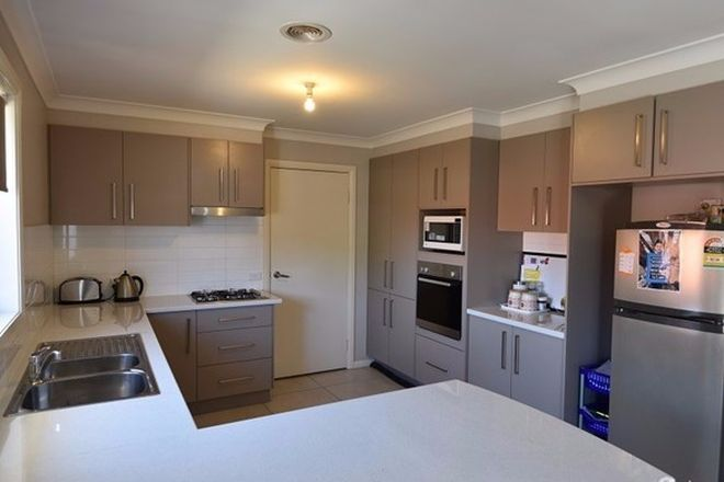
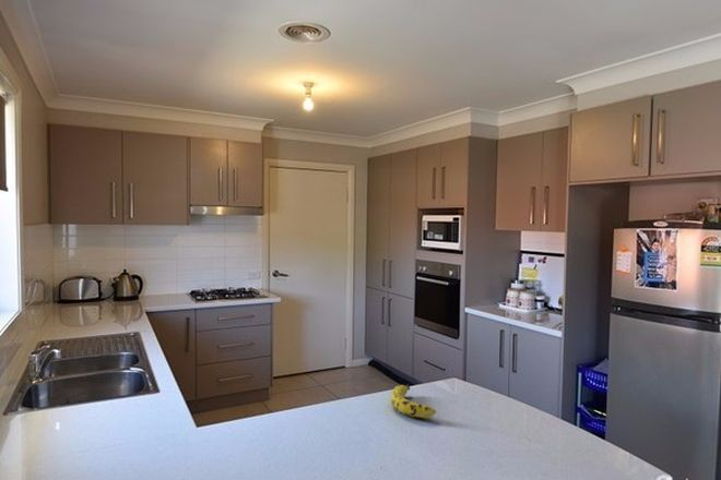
+ fruit [390,384,437,419]
